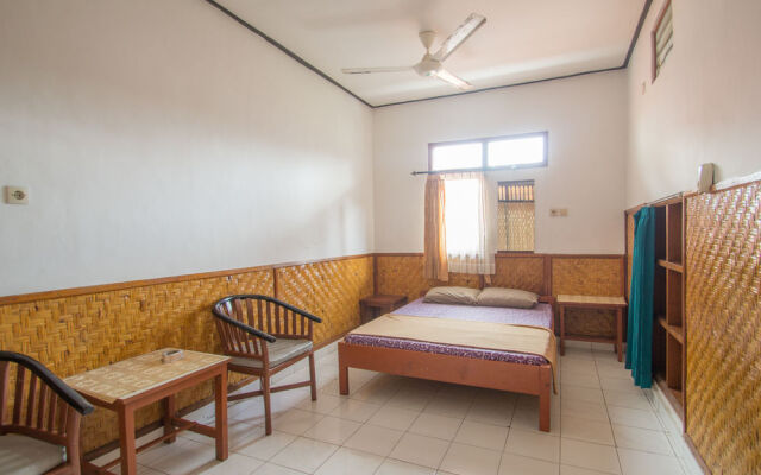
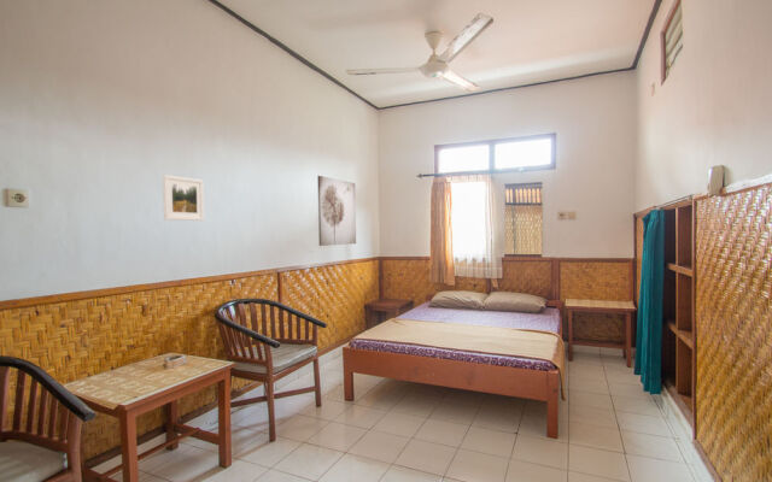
+ wall art [316,175,357,247]
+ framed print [162,174,205,222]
